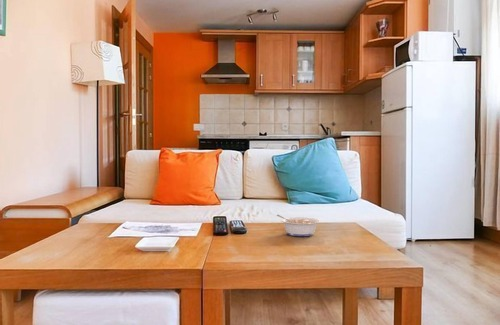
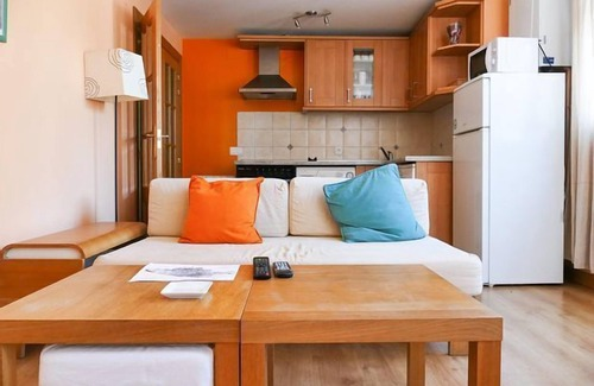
- legume [276,214,321,237]
